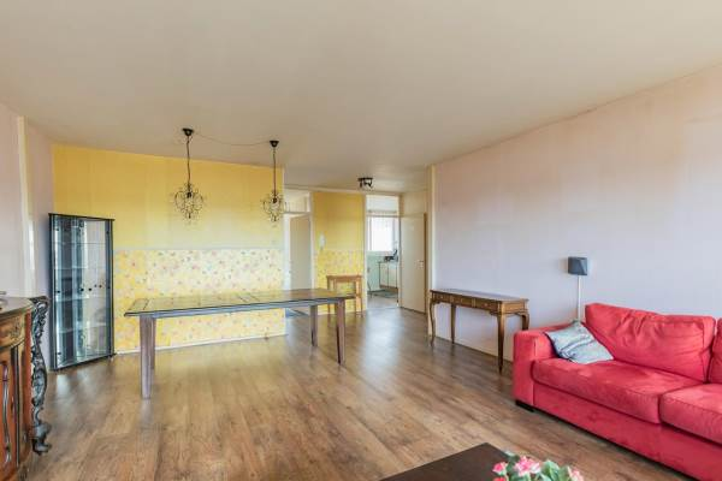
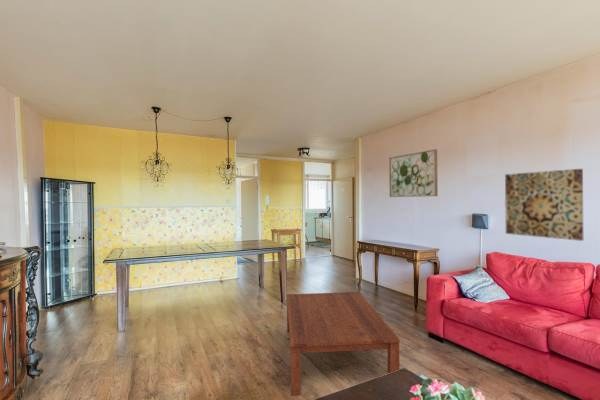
+ wall art [504,168,584,242]
+ coffee table [286,291,401,397]
+ wall art [388,148,439,198]
